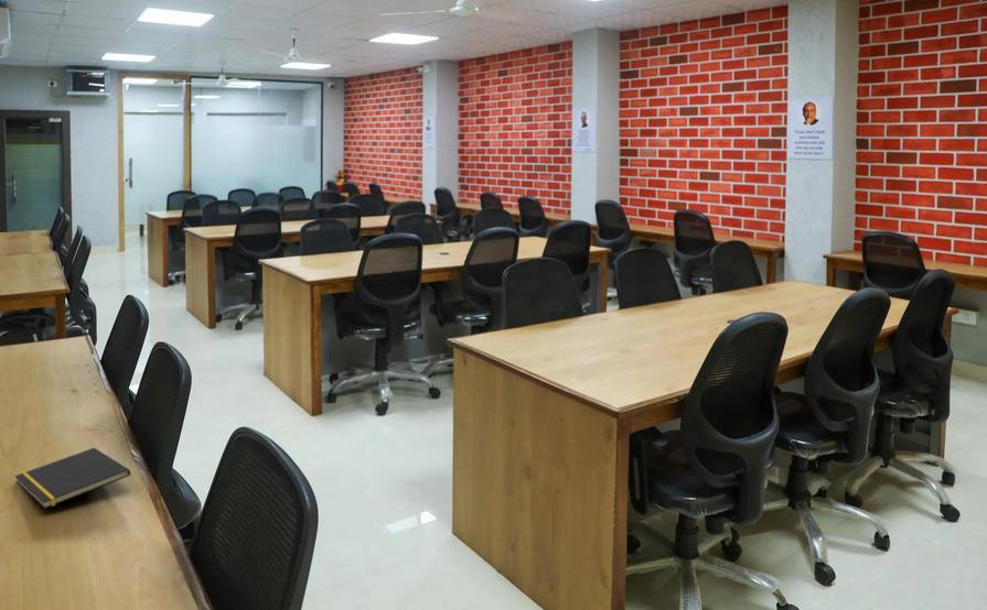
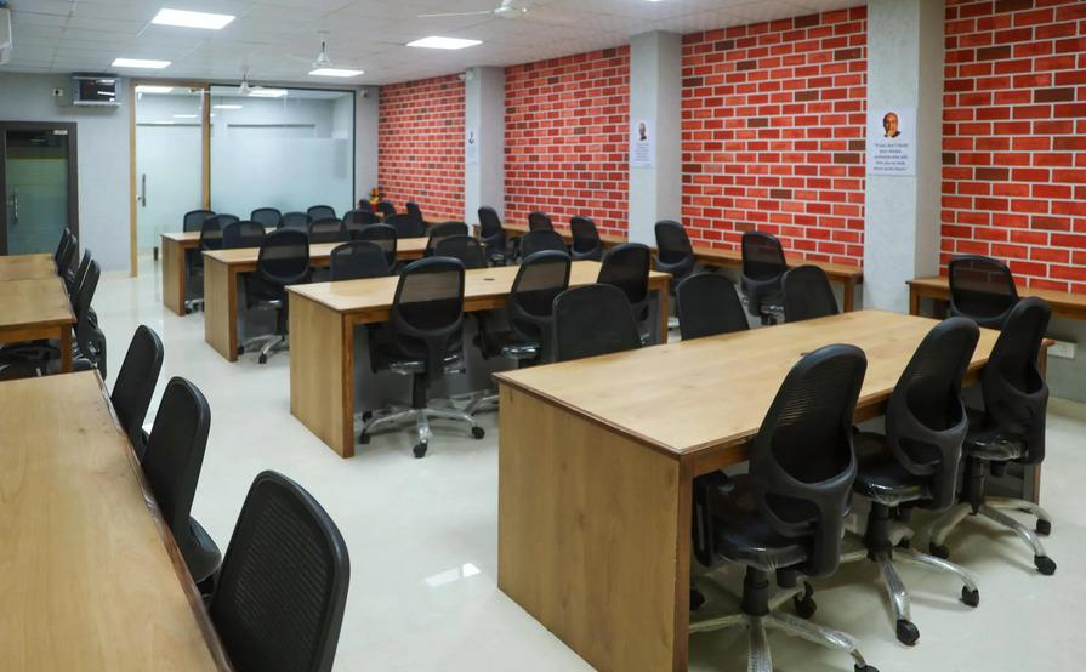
- notepad [13,447,132,510]
